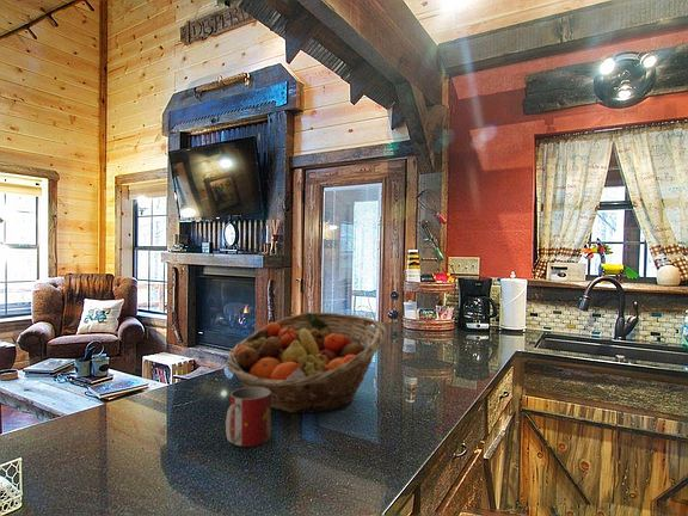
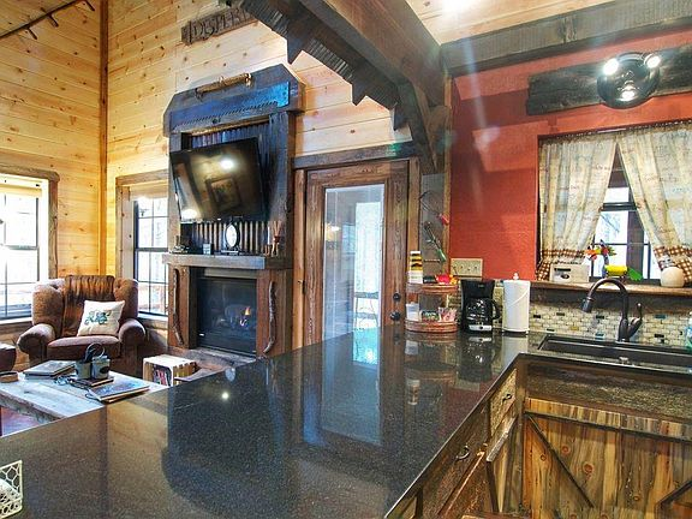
- mug [225,387,272,448]
- fruit basket [225,311,387,414]
